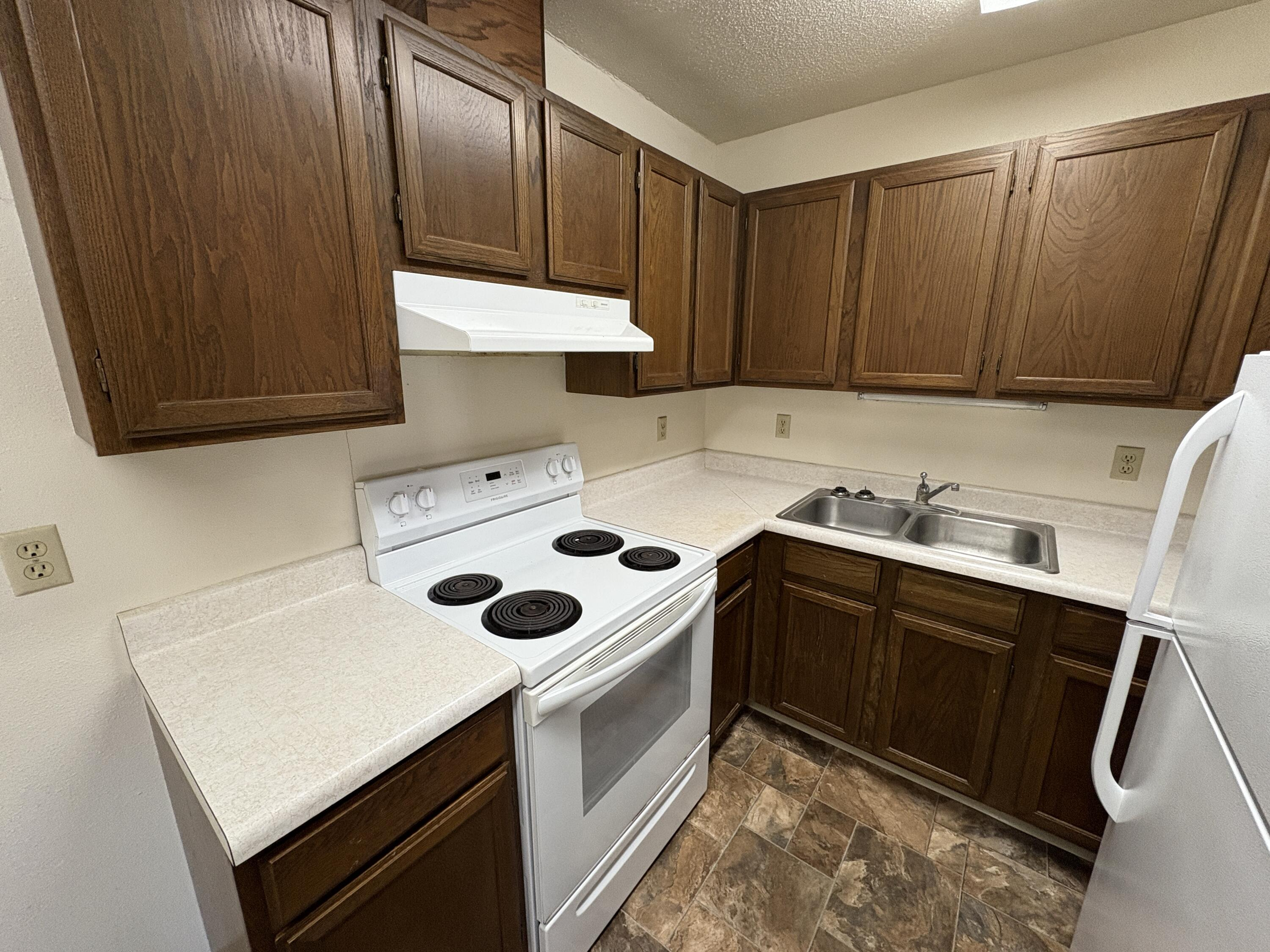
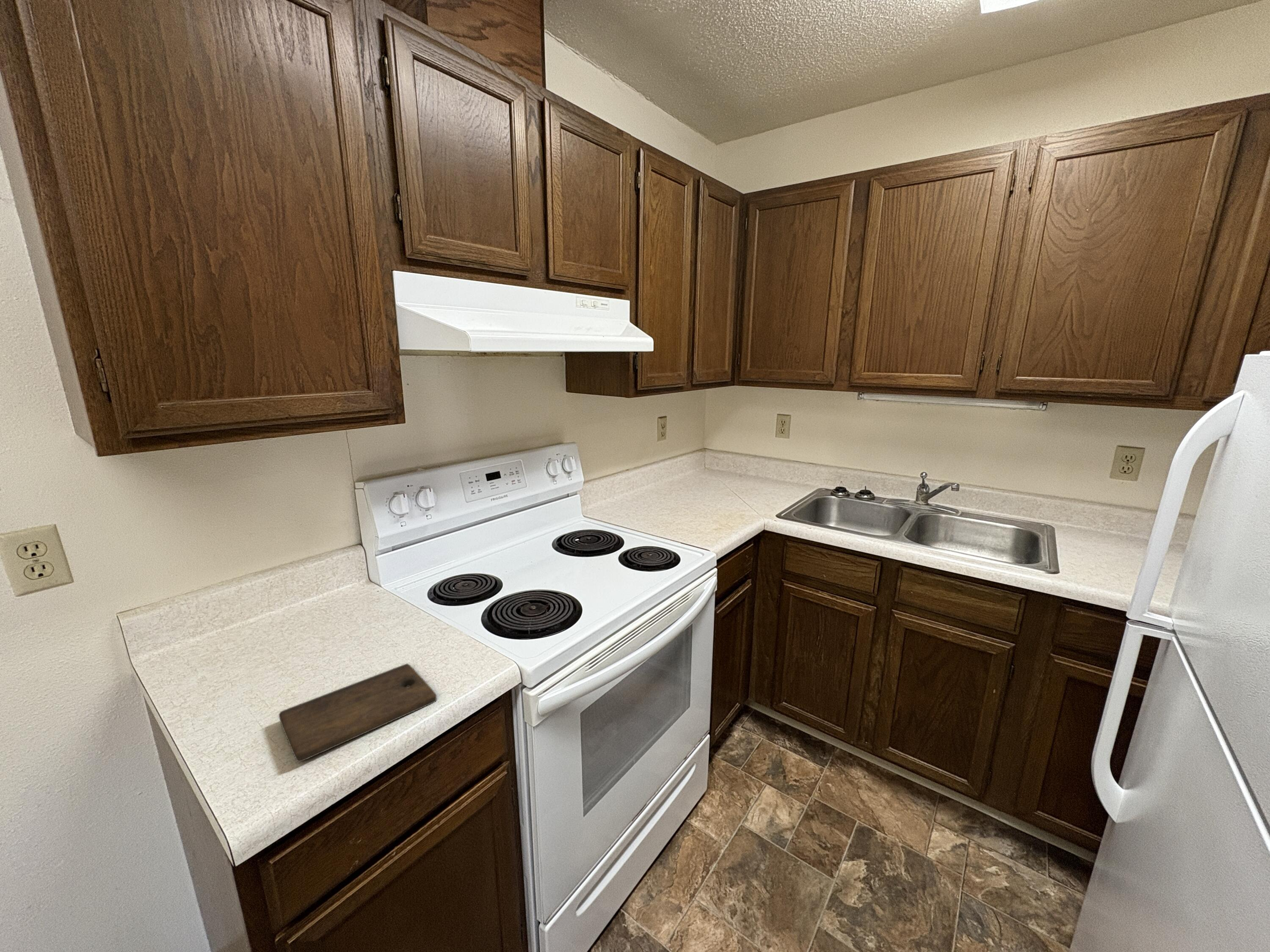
+ cutting board [279,663,437,762]
